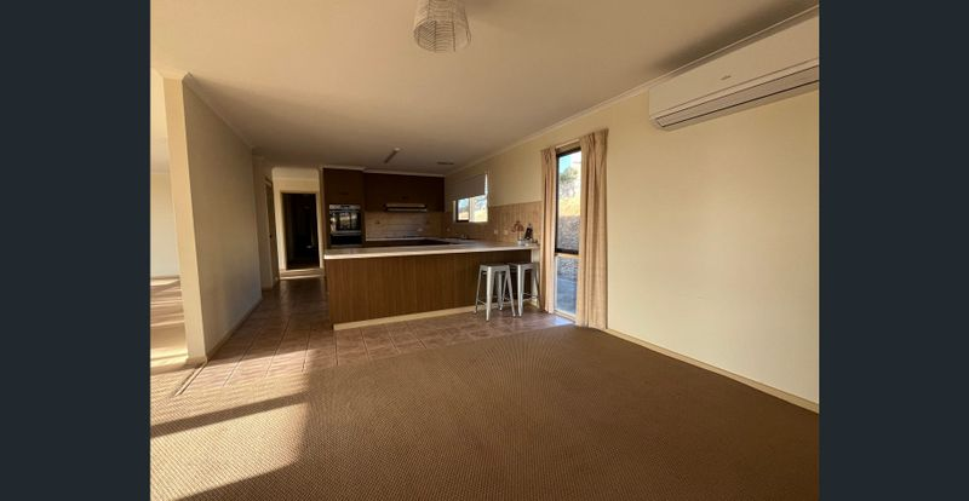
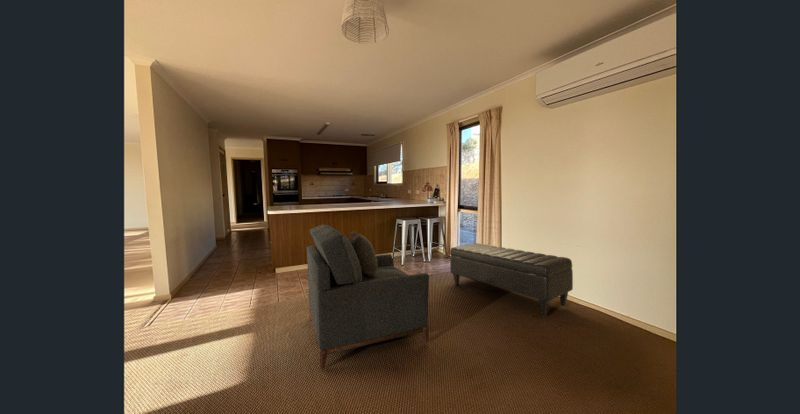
+ ottoman [449,242,574,318]
+ armchair [306,223,430,370]
